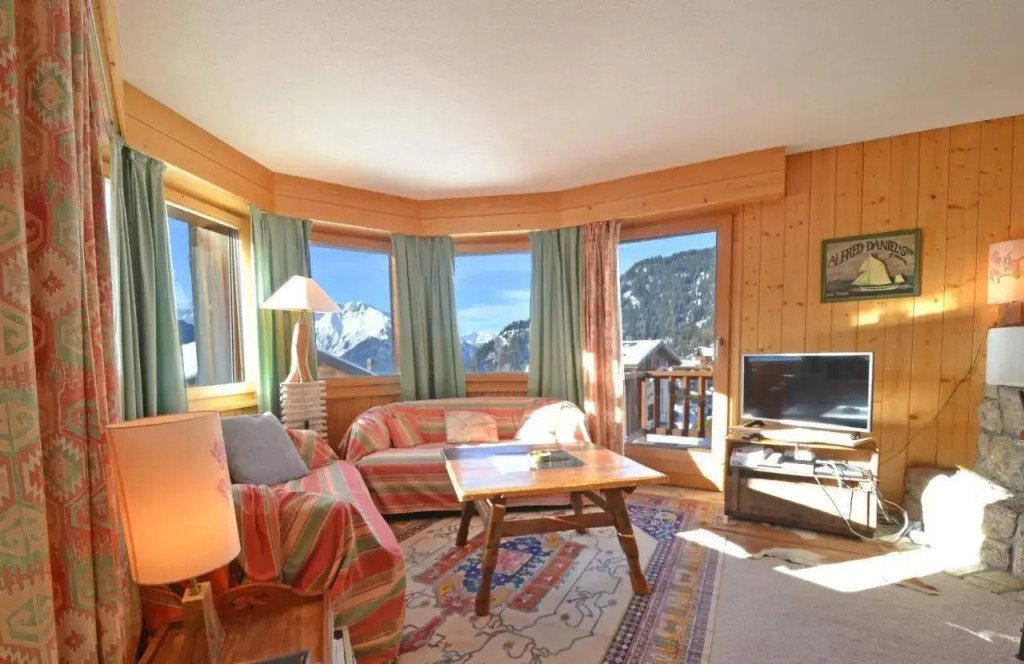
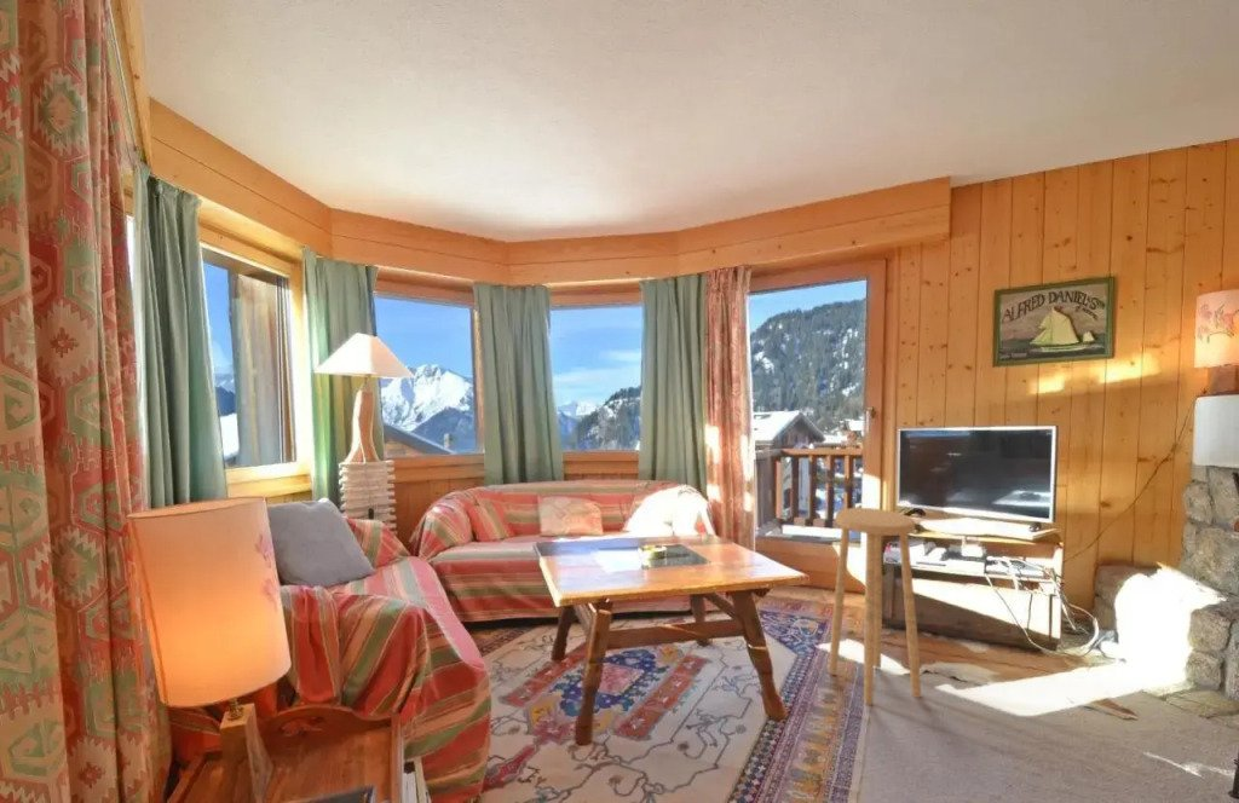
+ stool [828,507,922,707]
